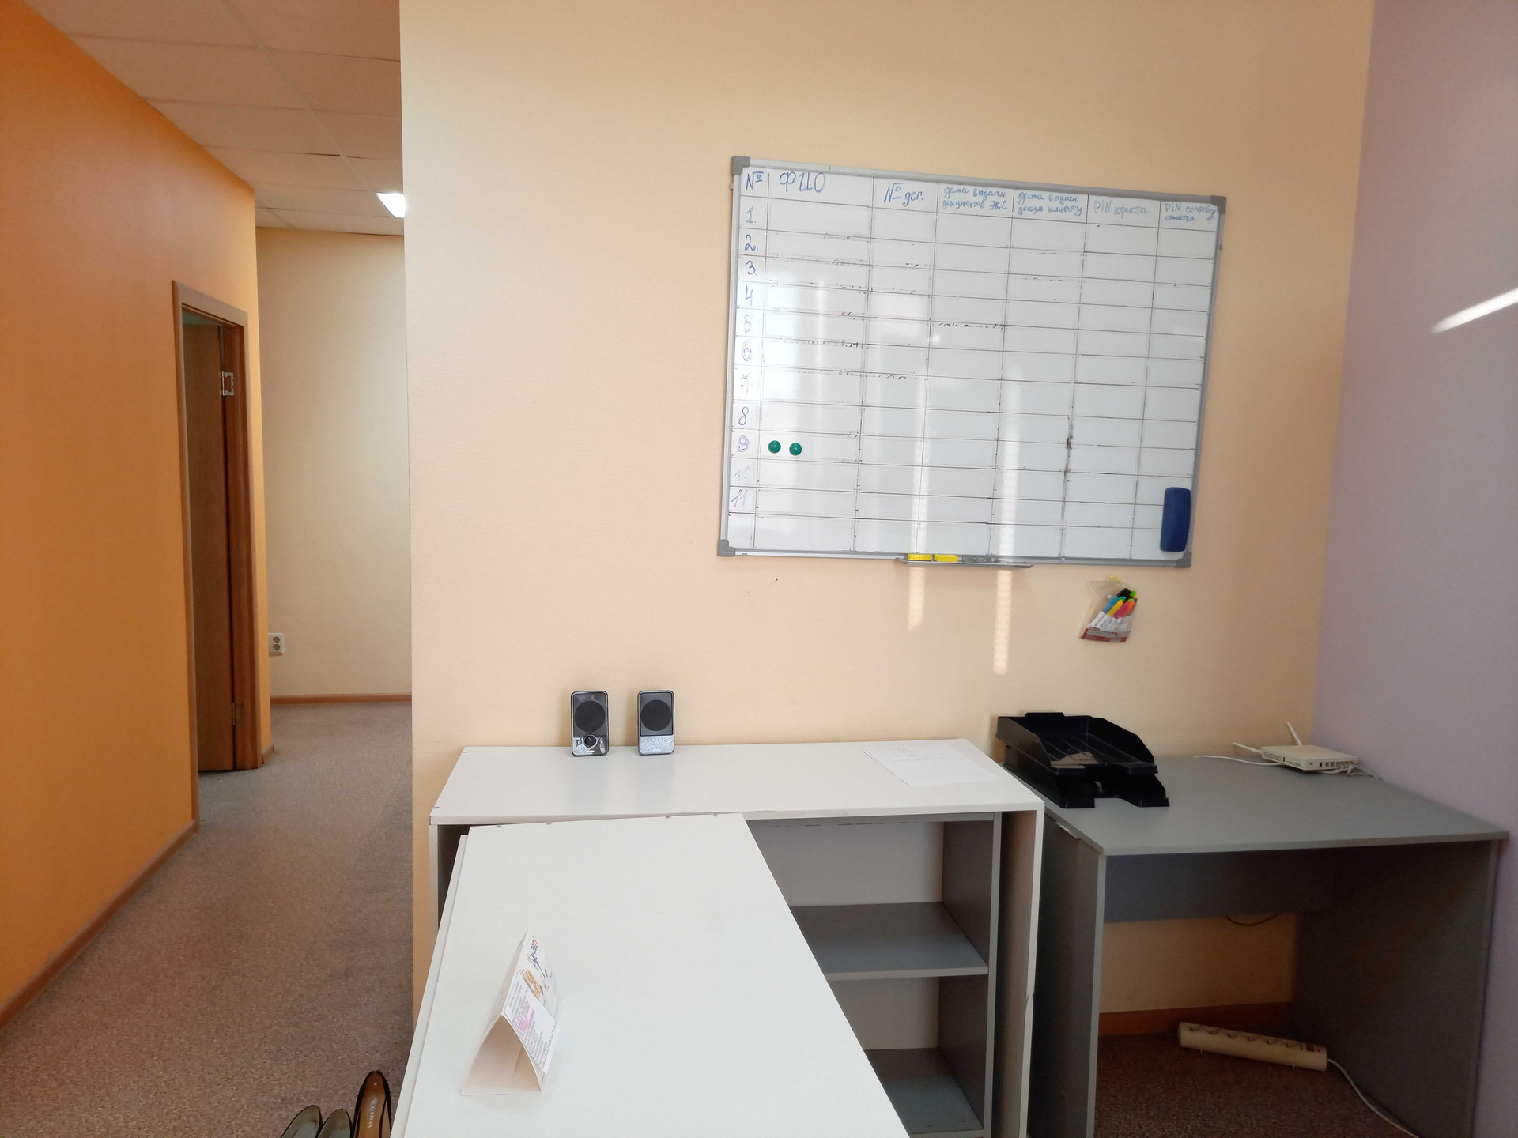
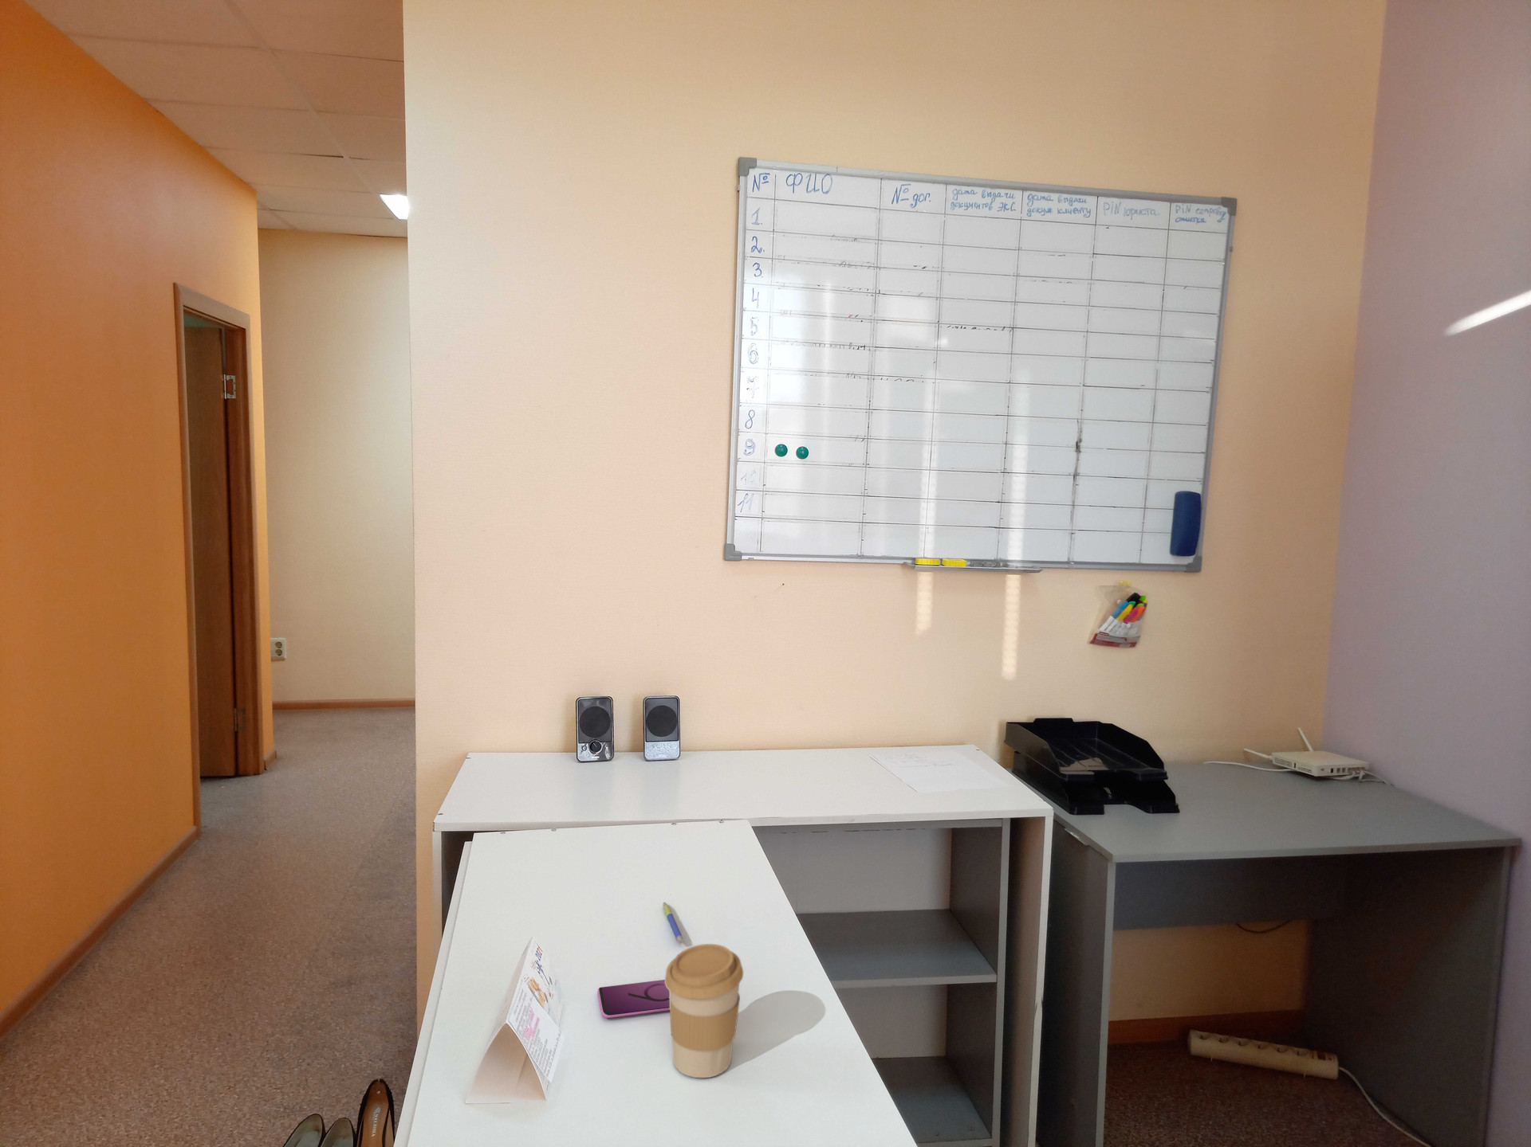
+ coffee cup [664,943,744,1078]
+ smartphone [597,980,670,1019]
+ pen [663,901,685,945]
